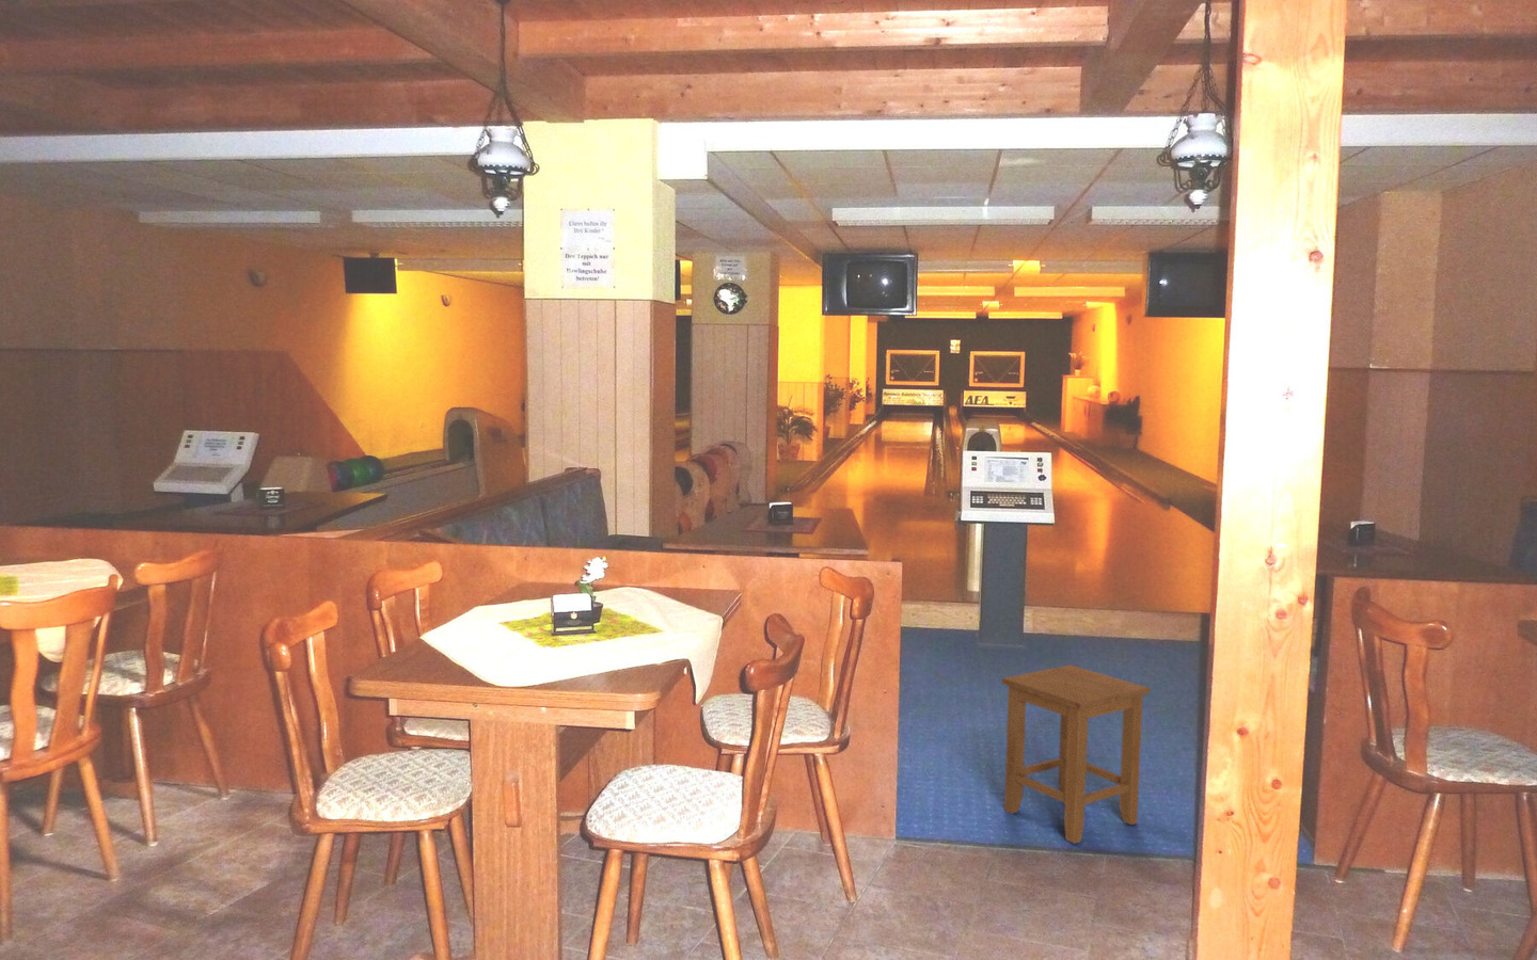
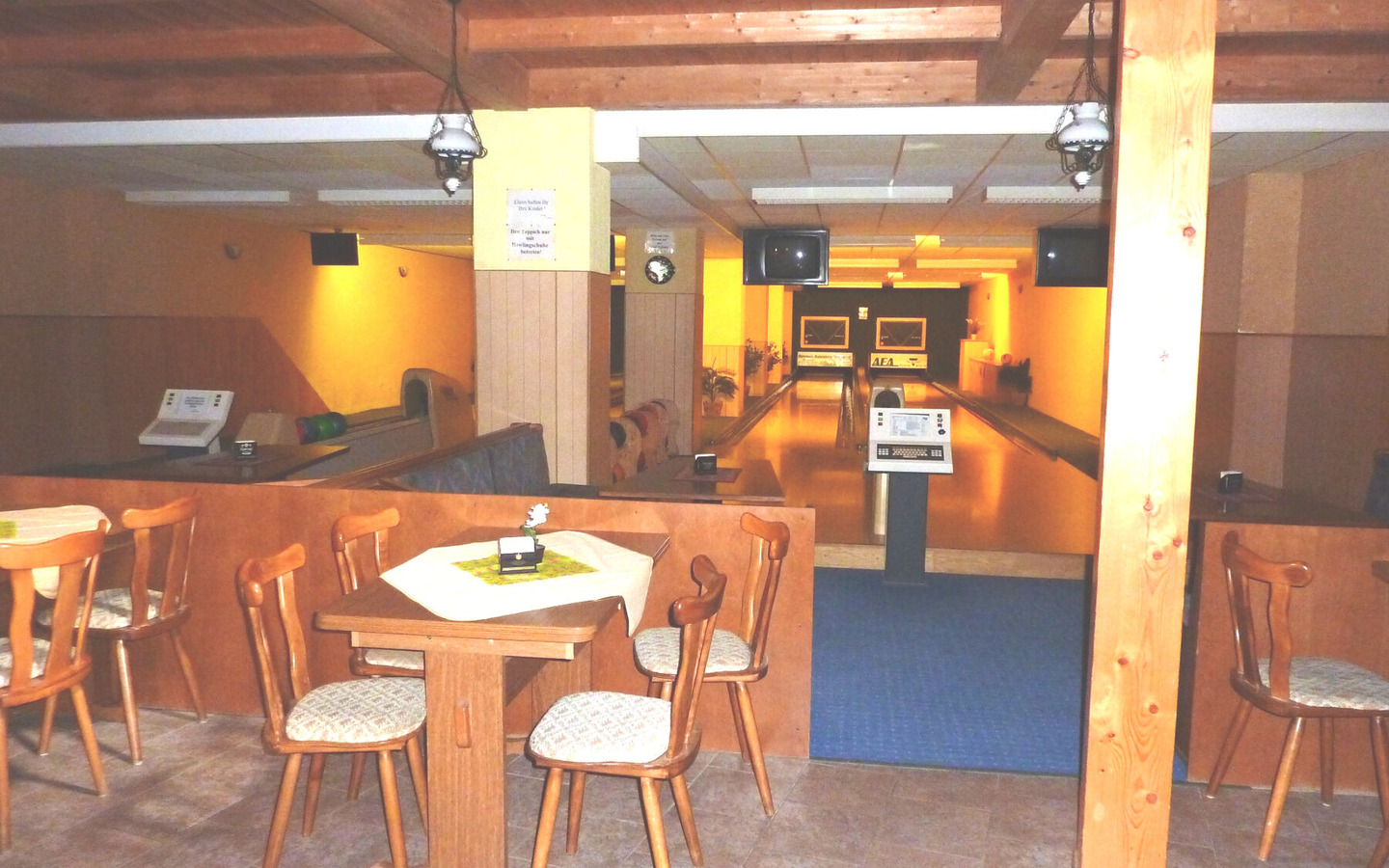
- stool [1001,664,1152,845]
